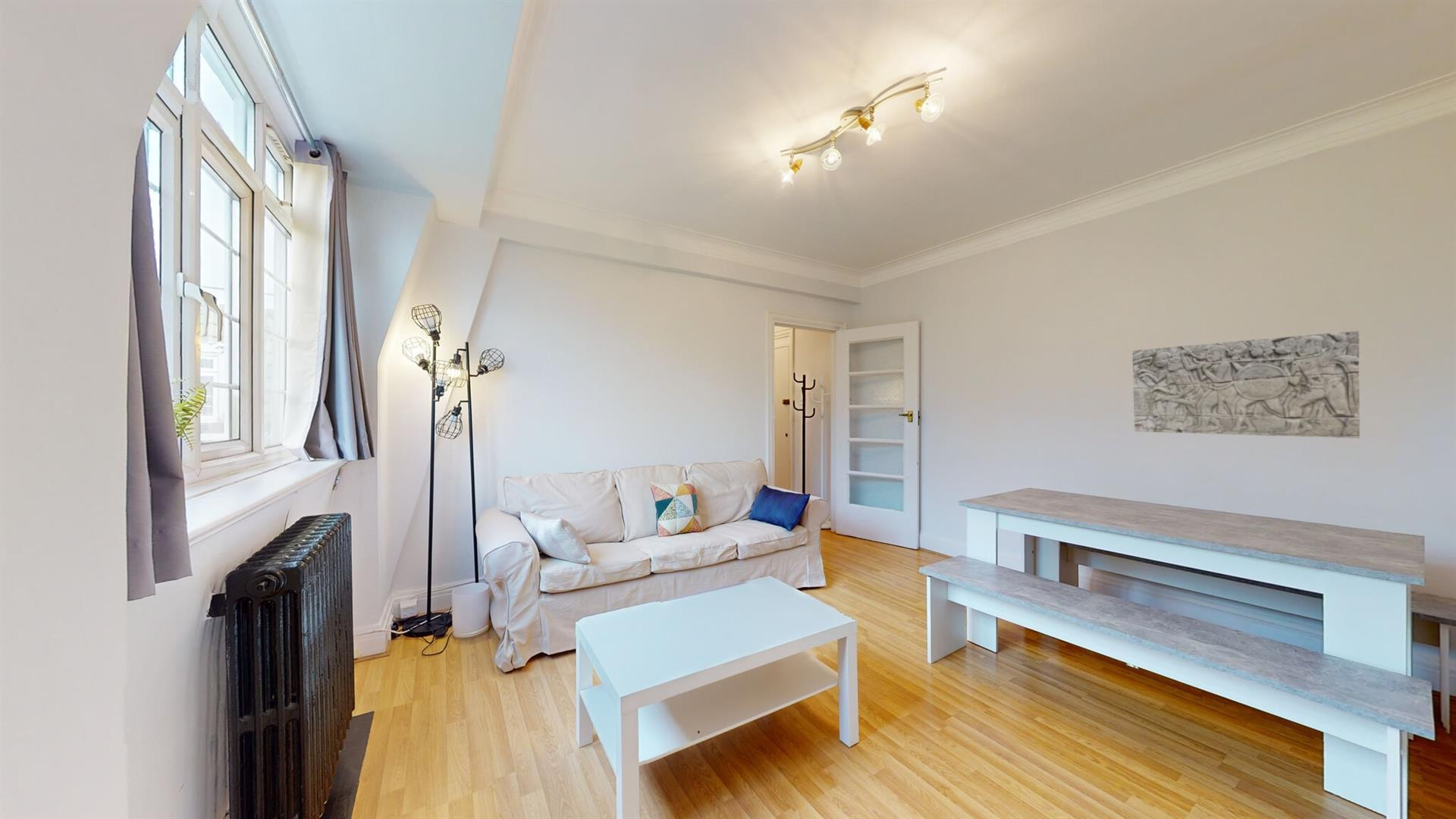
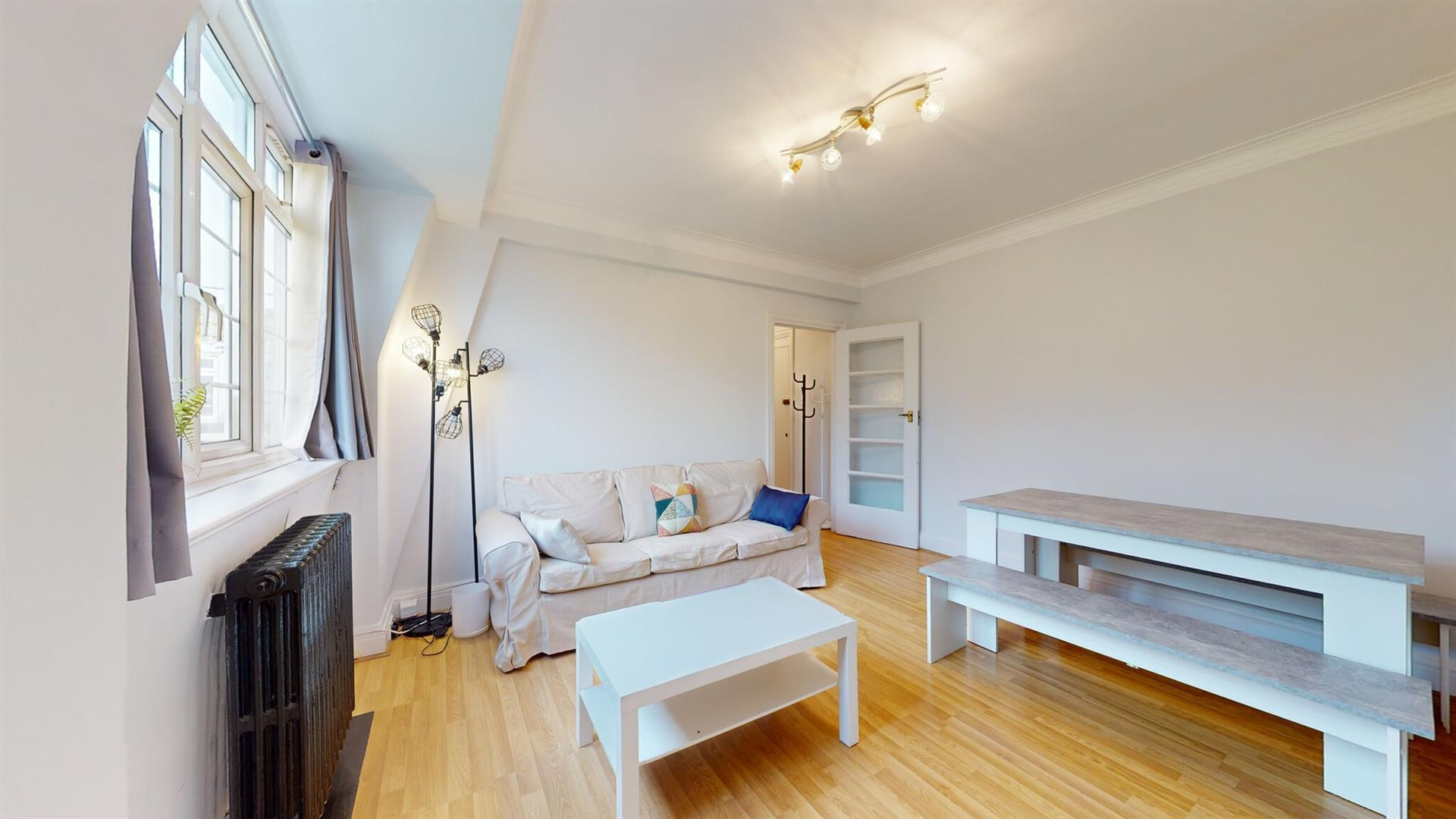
- stone relief [1131,330,1360,439]
